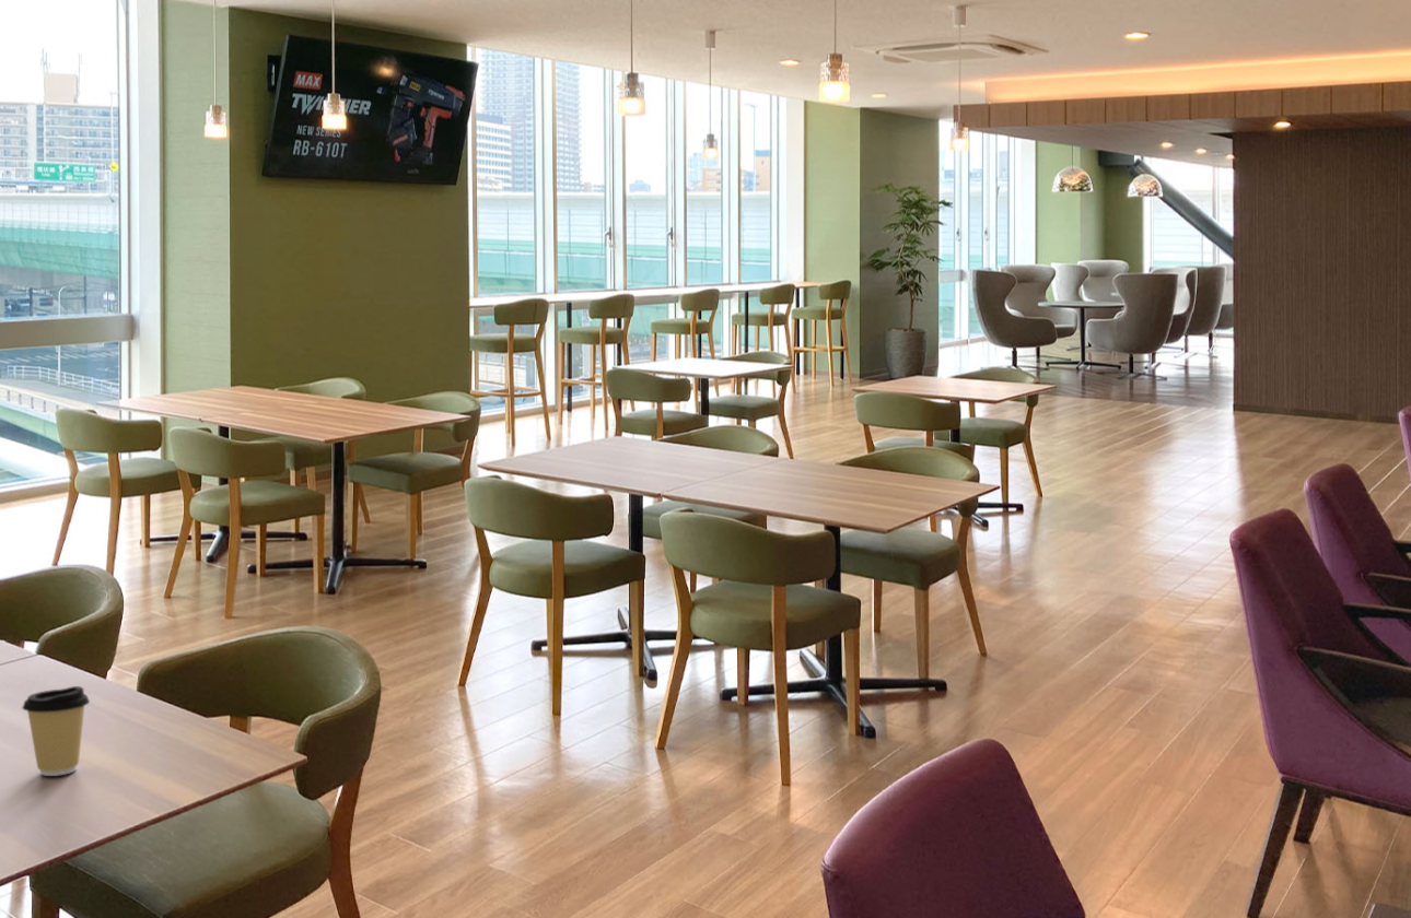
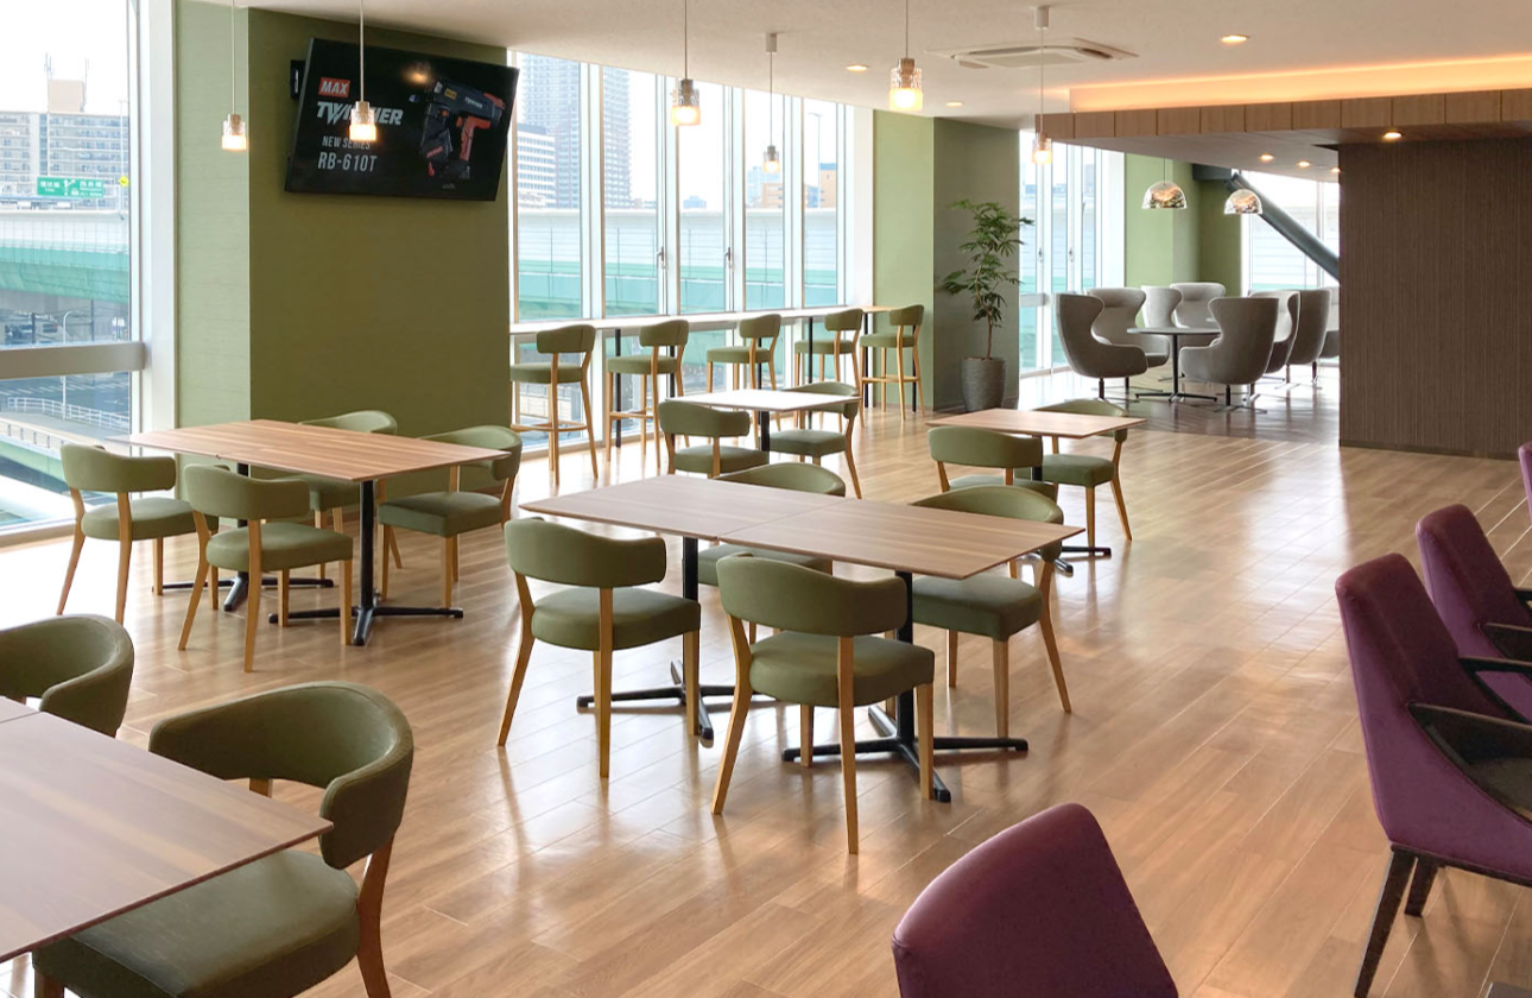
- coffee cup [21,685,91,777]
